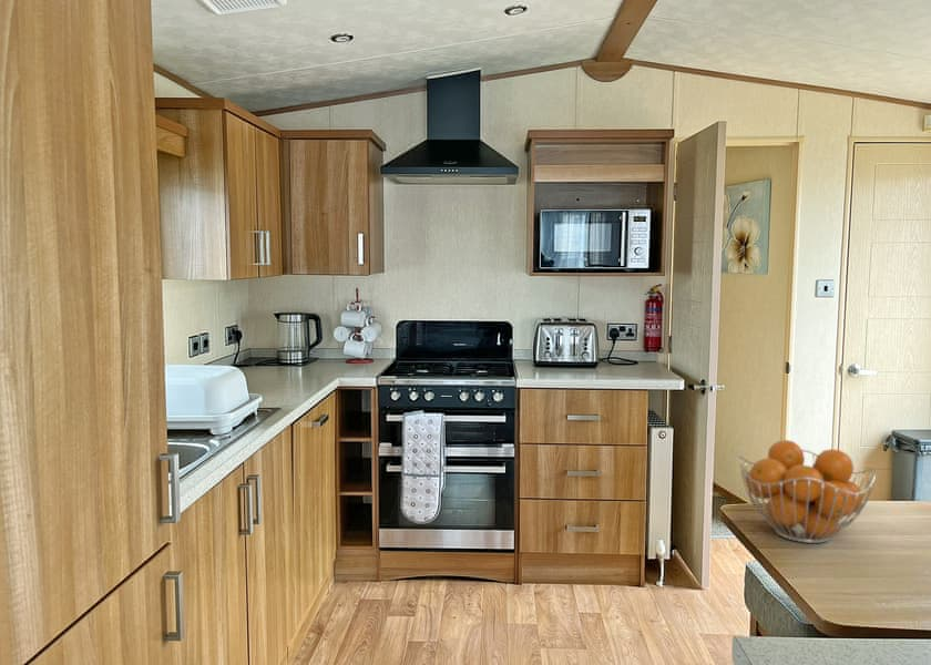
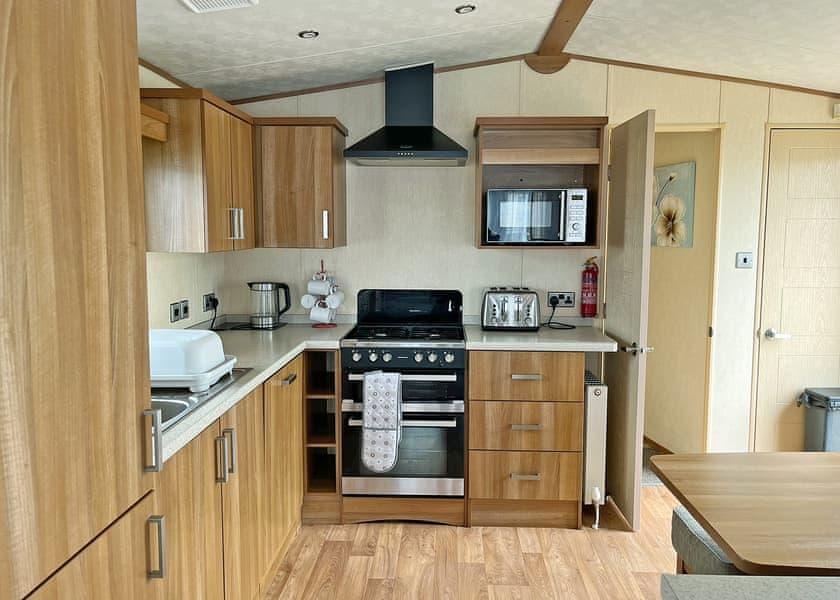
- fruit basket [737,439,878,544]
